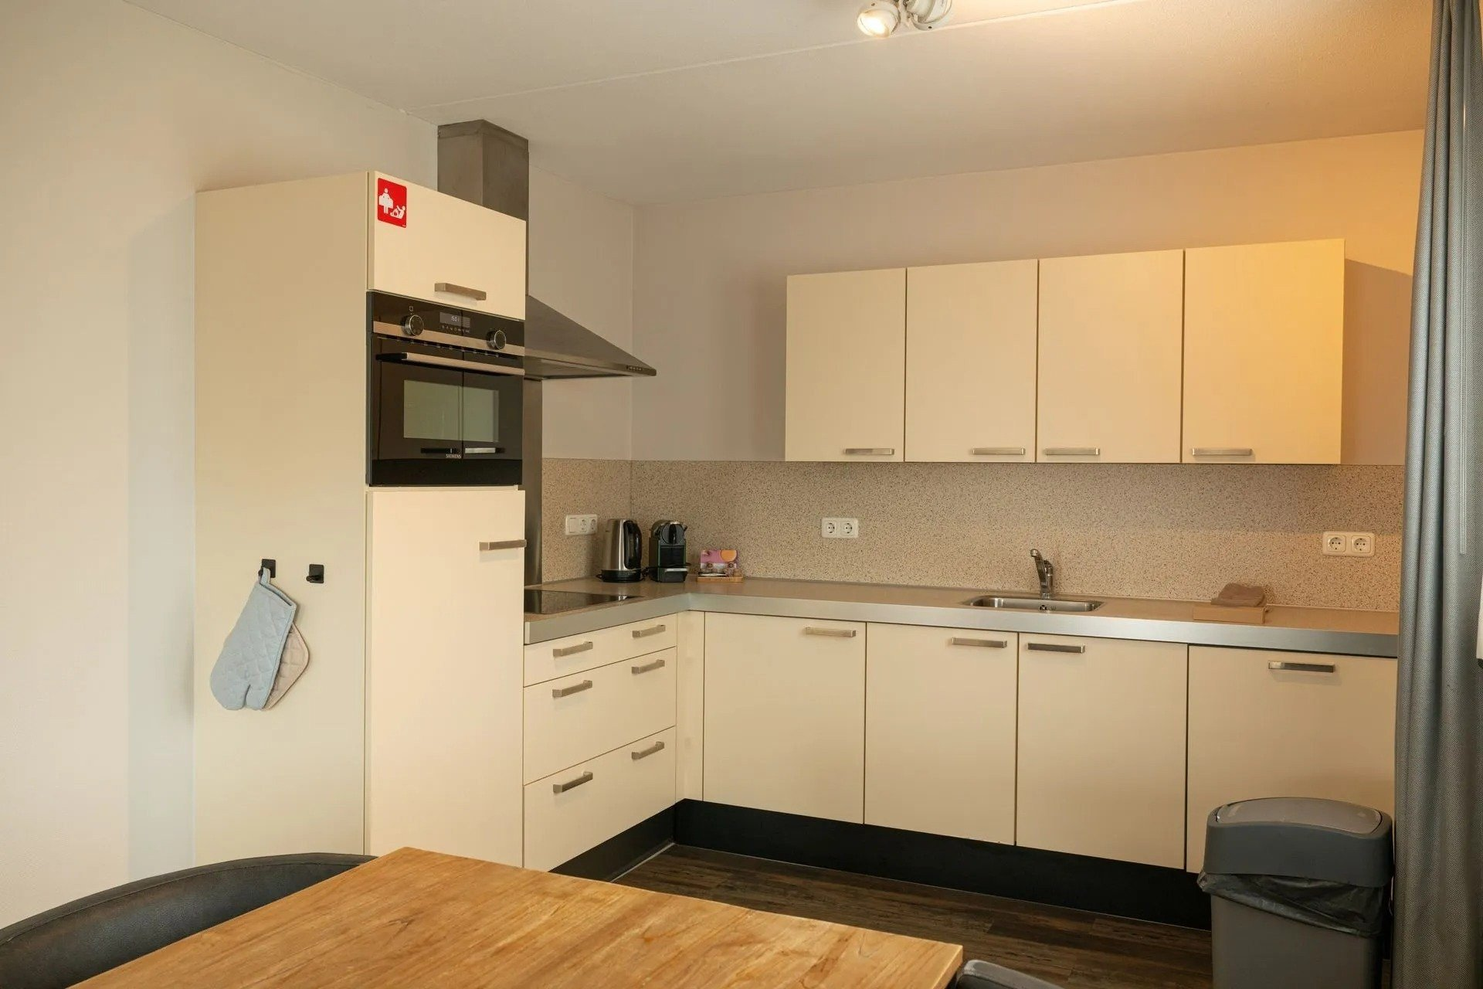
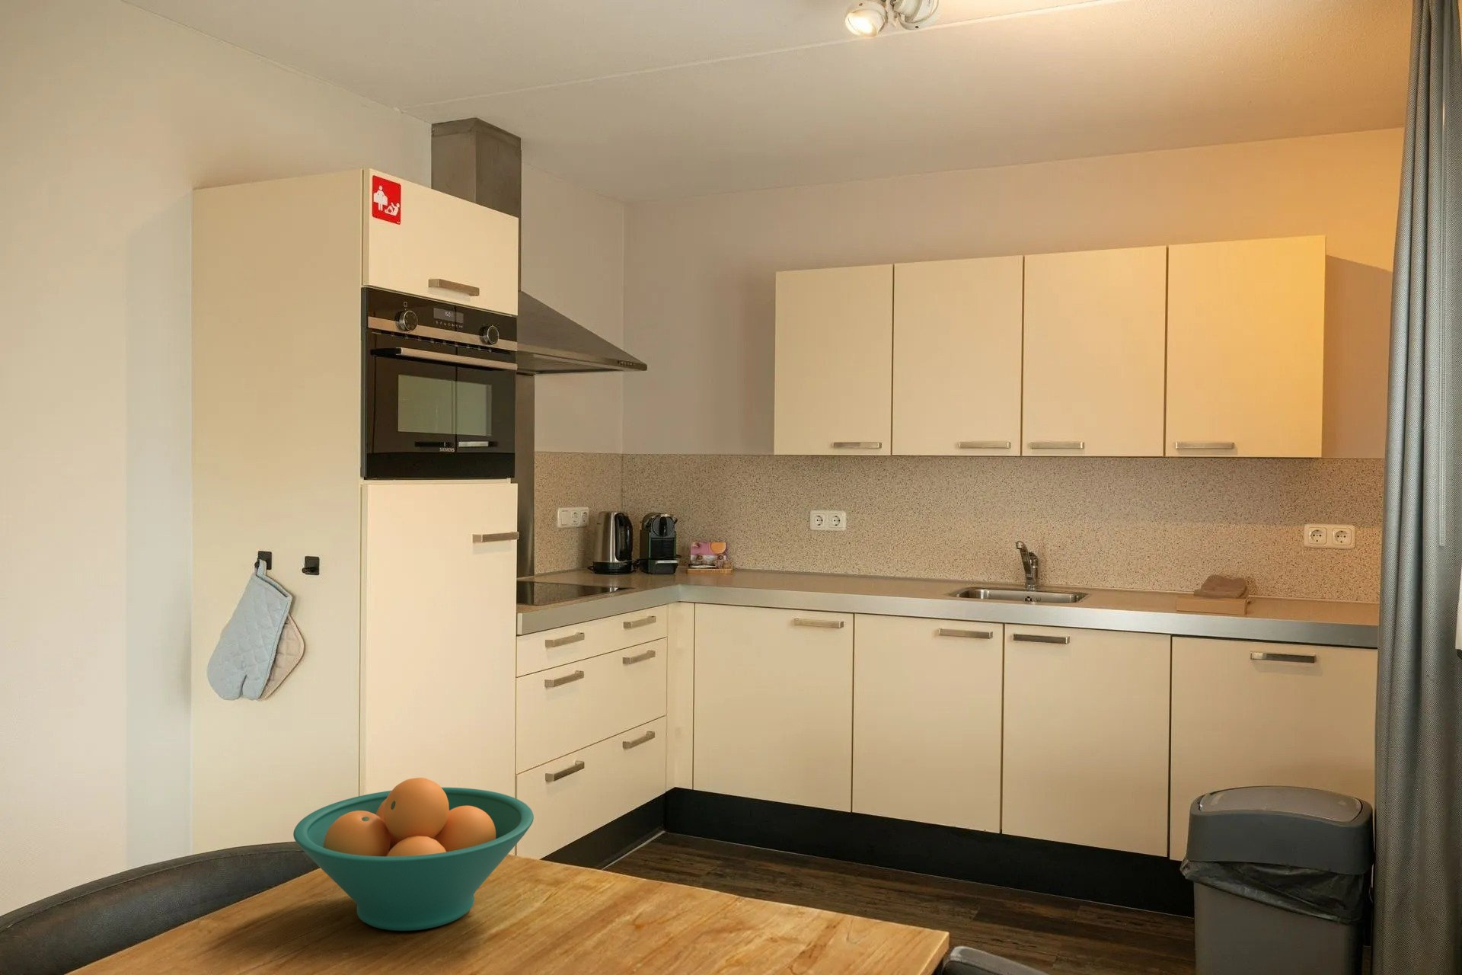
+ fruit bowl [293,777,534,931]
